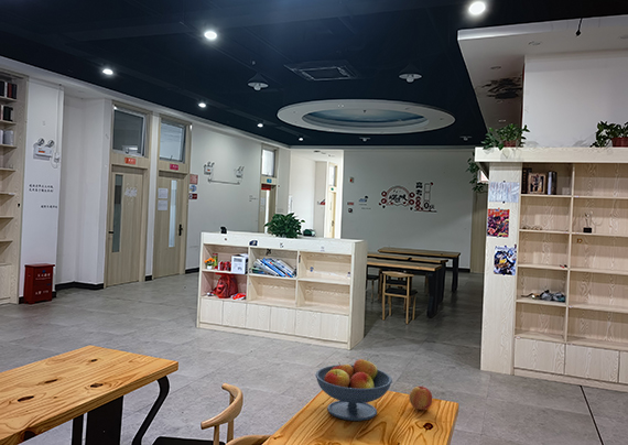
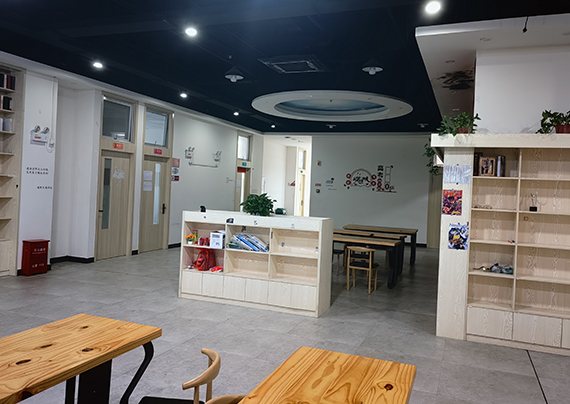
- apple [409,384,433,411]
- fruit bowl [314,358,393,422]
